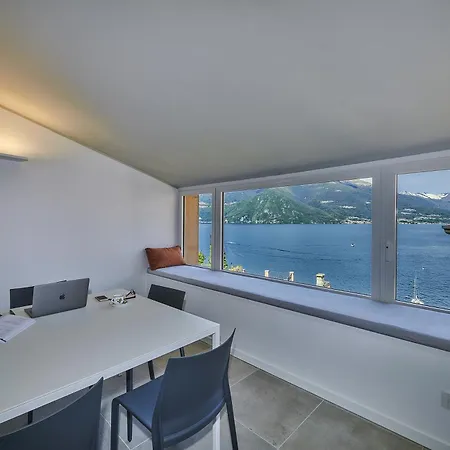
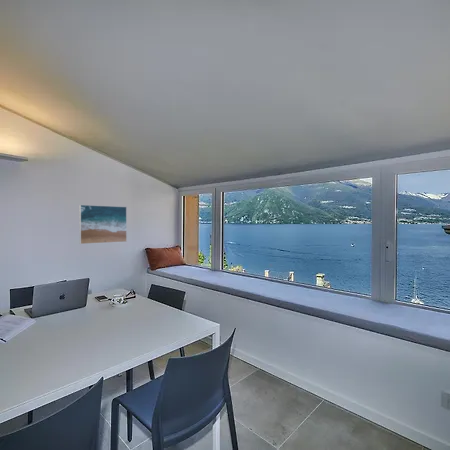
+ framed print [79,204,128,245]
